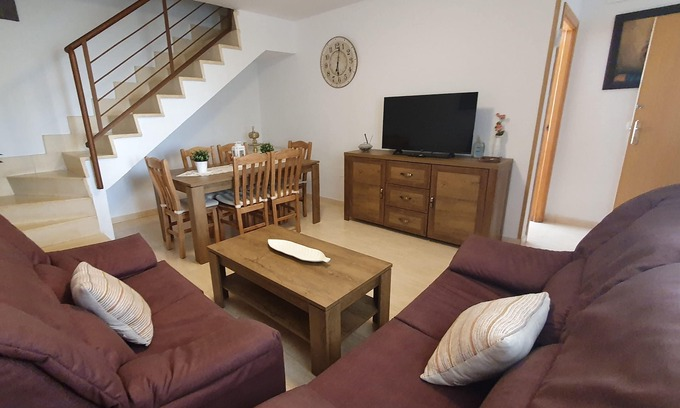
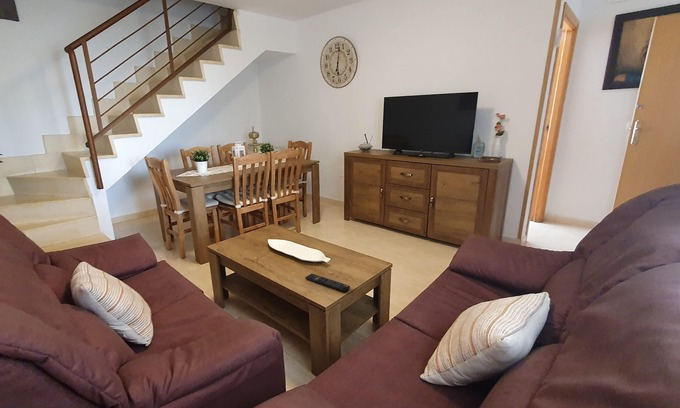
+ remote control [304,273,351,293]
